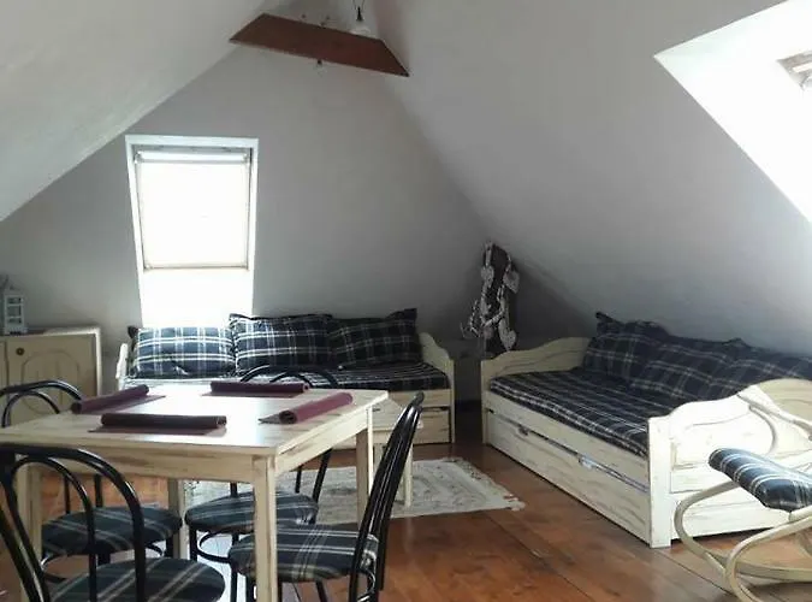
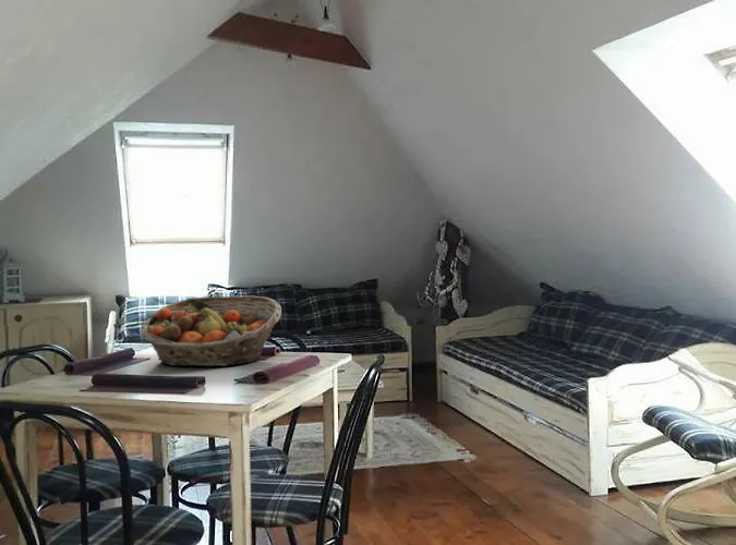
+ fruit basket [140,294,282,367]
